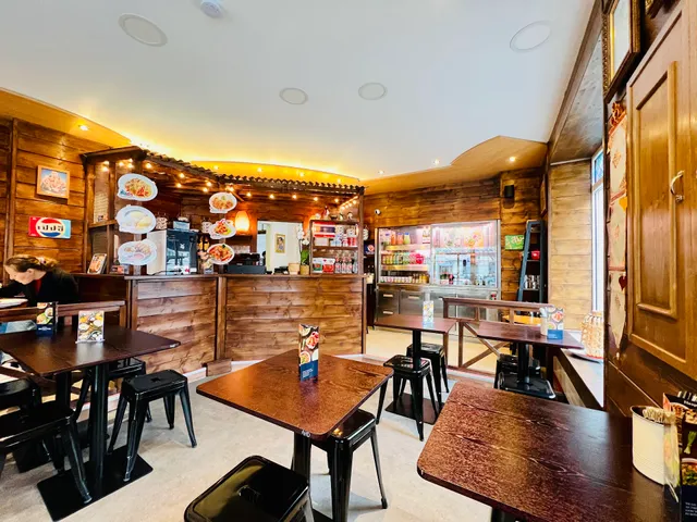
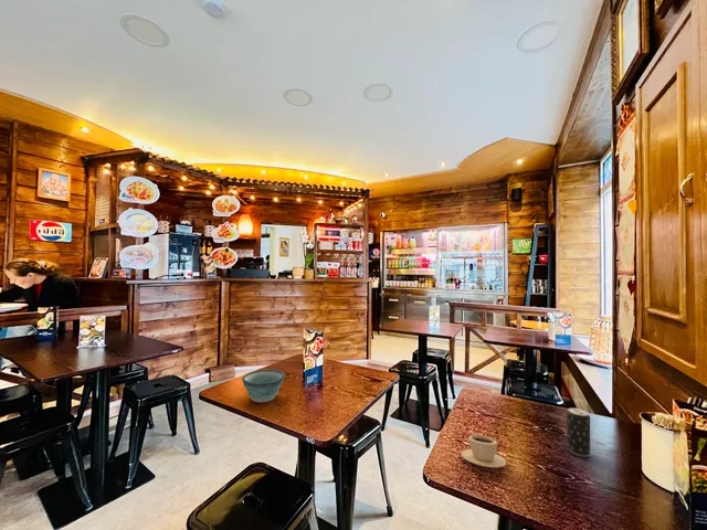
+ cup [461,434,507,468]
+ beverage can [566,407,591,458]
+ bowl [241,369,286,403]
